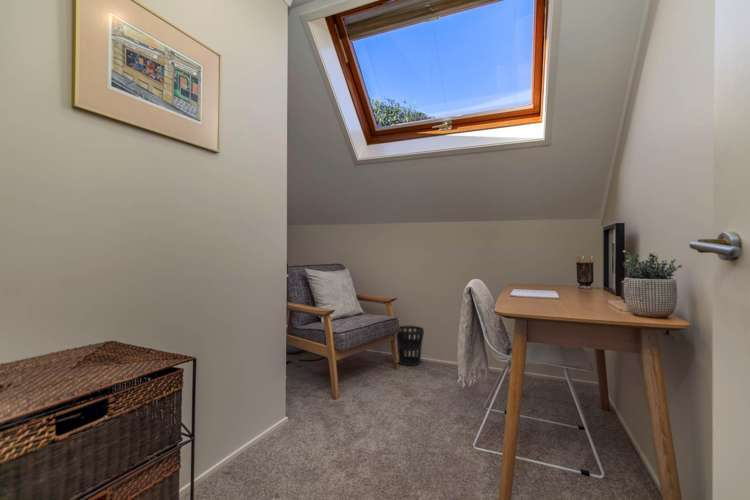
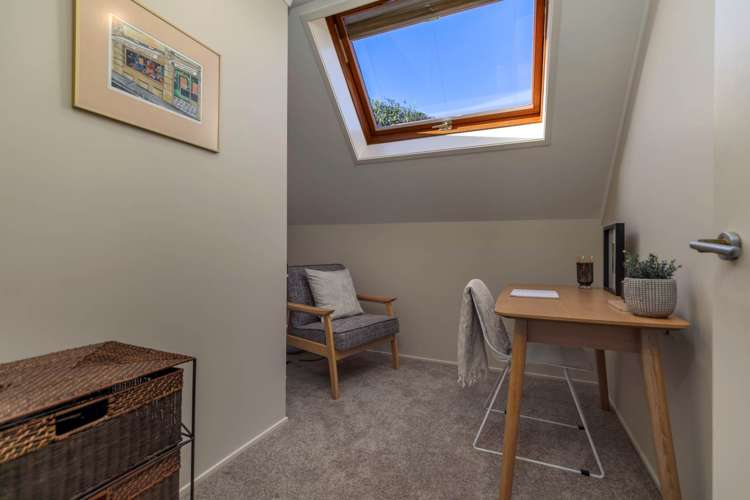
- wastebasket [395,325,425,367]
